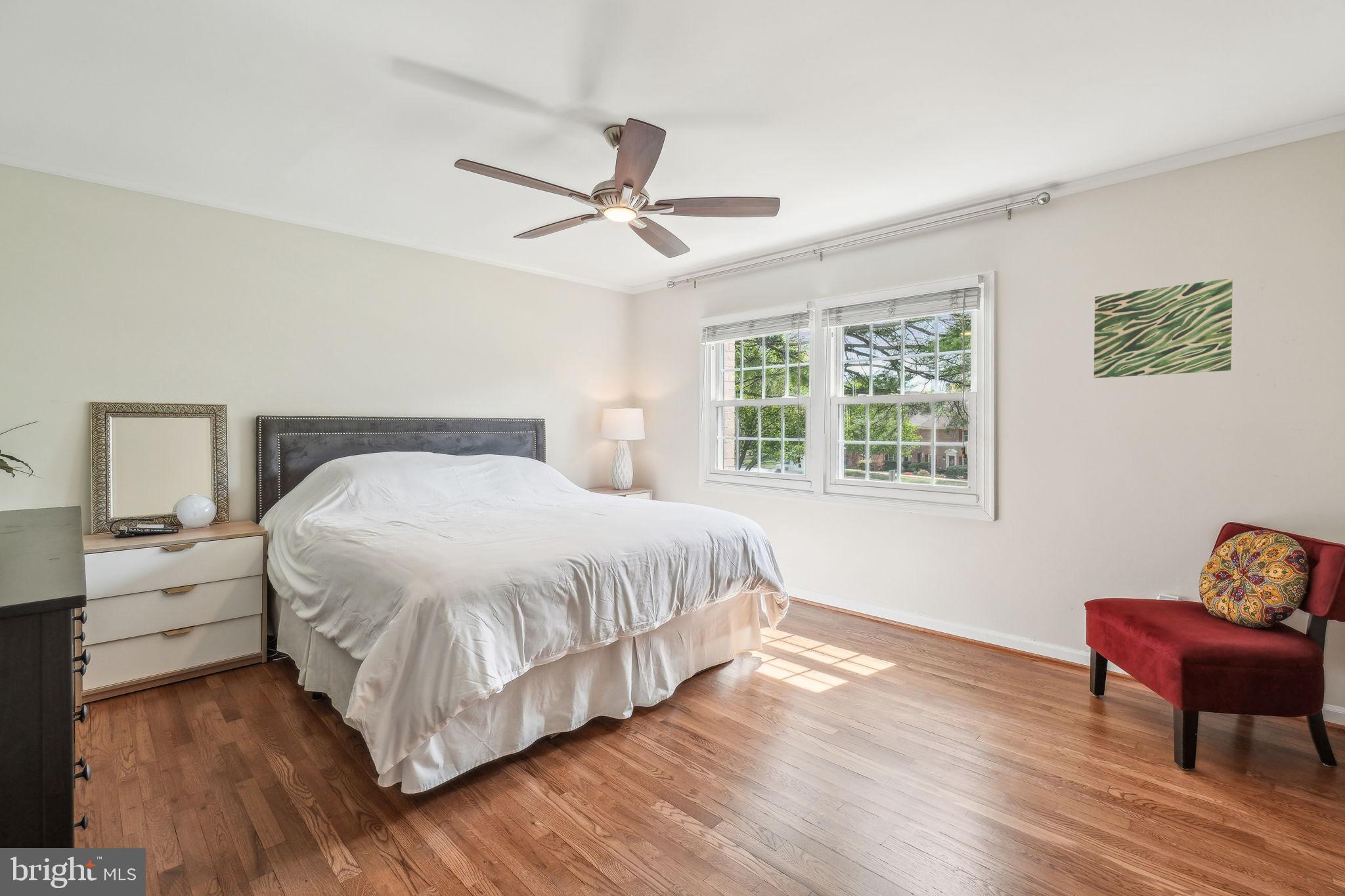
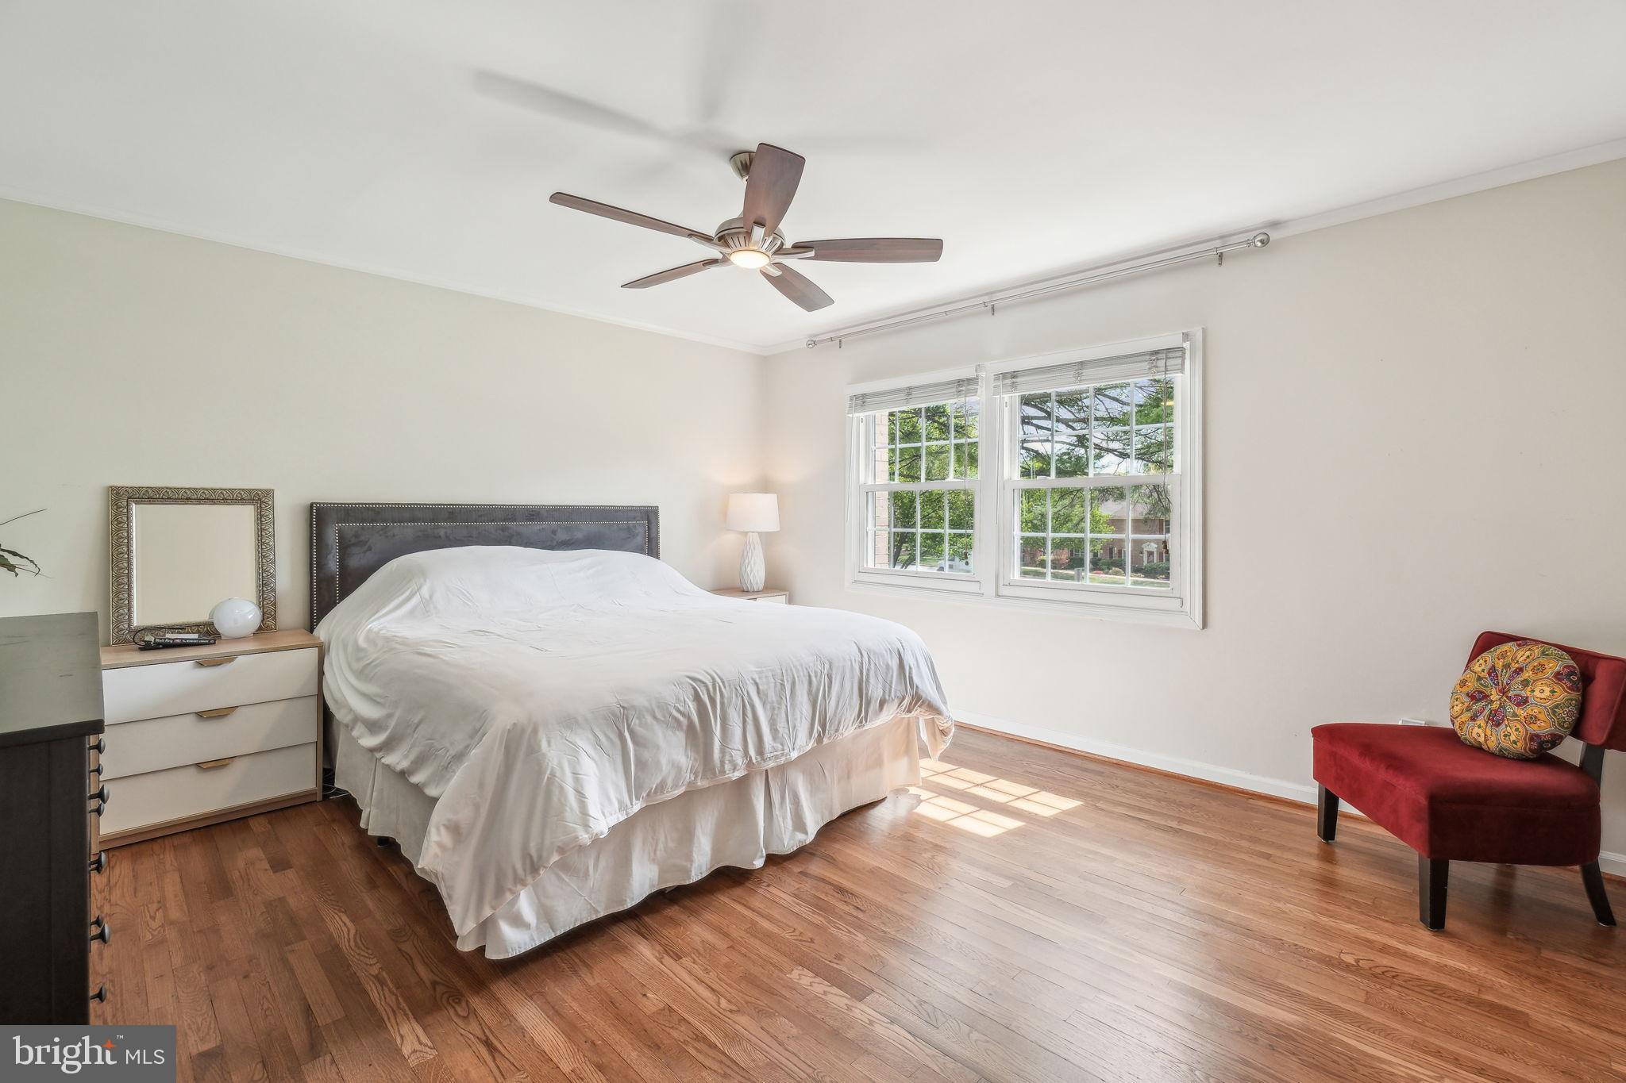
- wall art [1093,278,1233,379]
